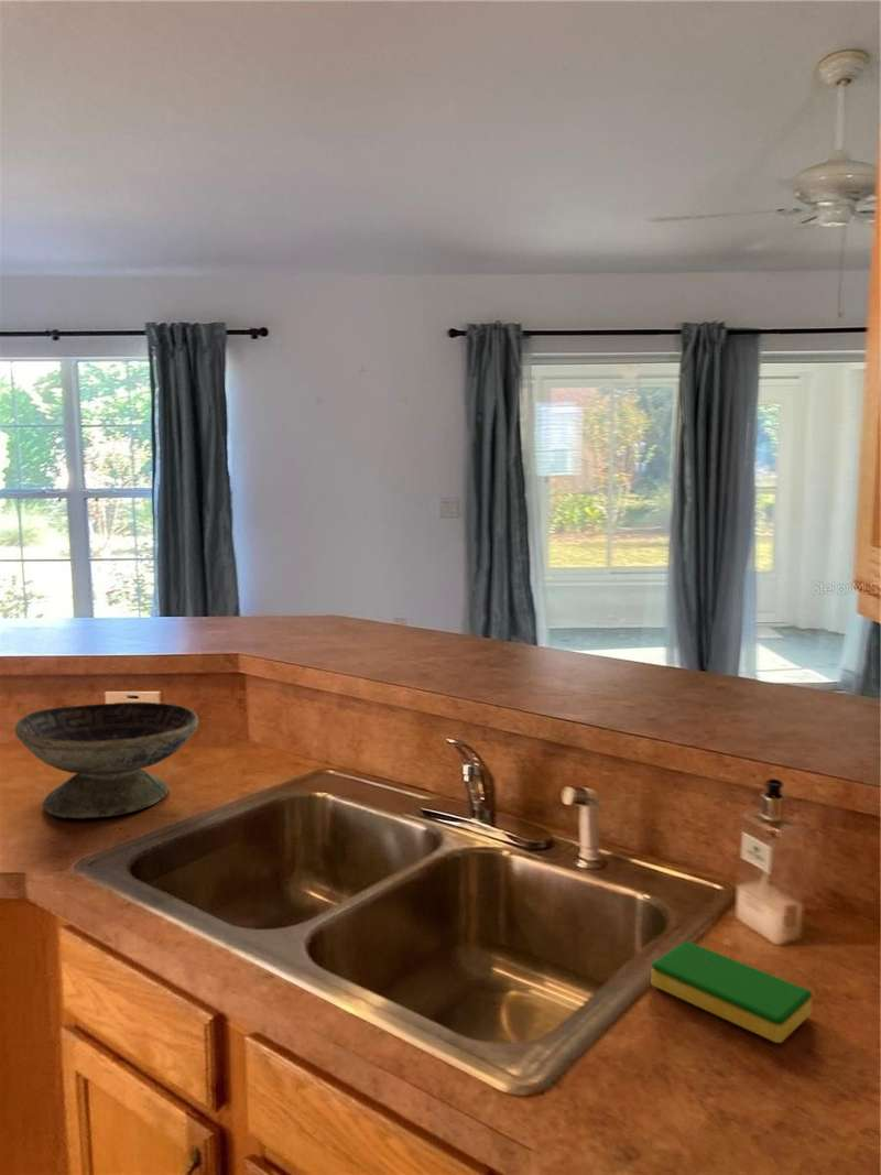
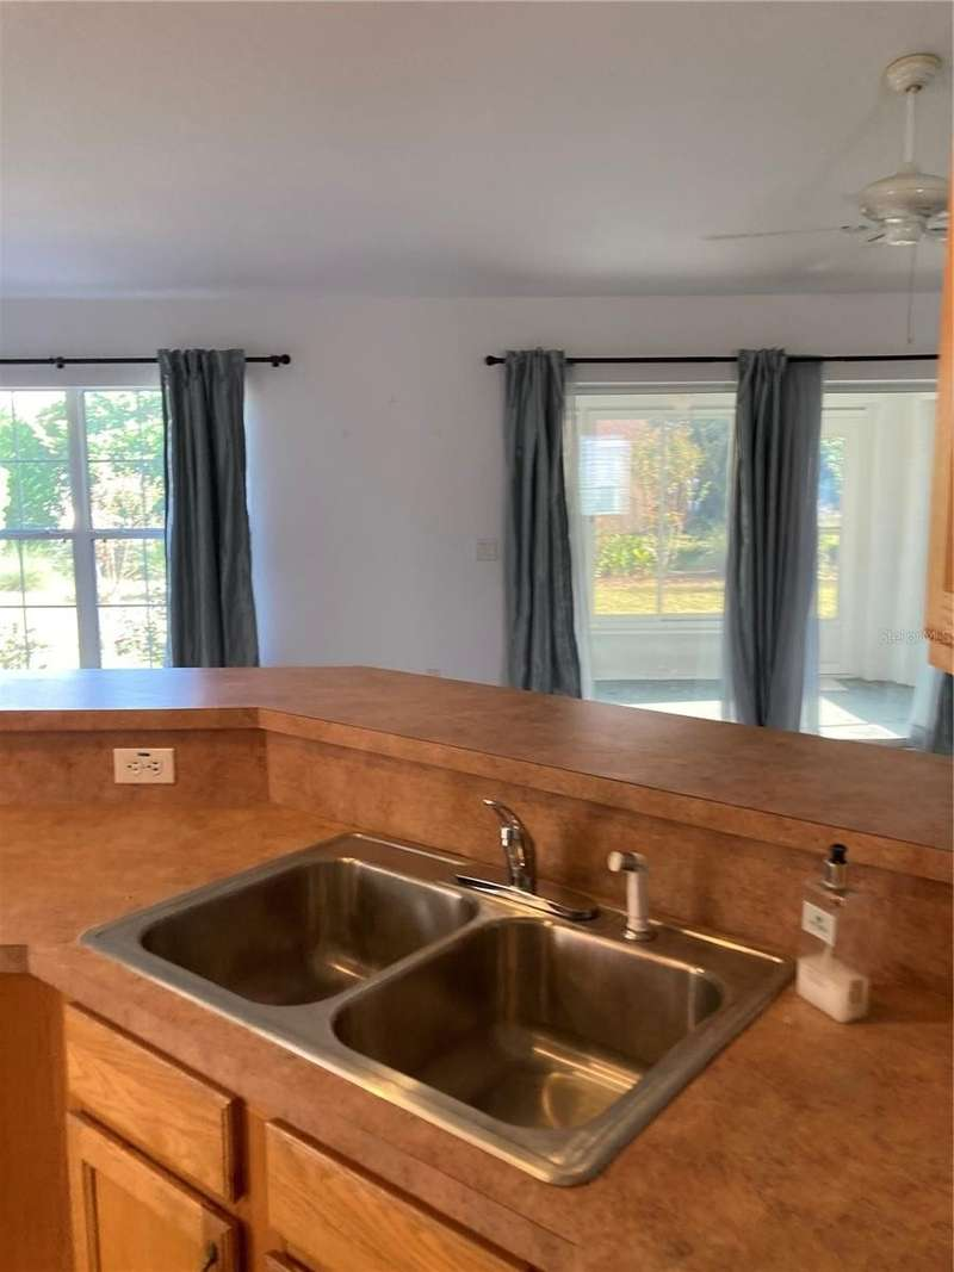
- decorative bowl [14,701,199,819]
- dish sponge [650,940,813,1044]
